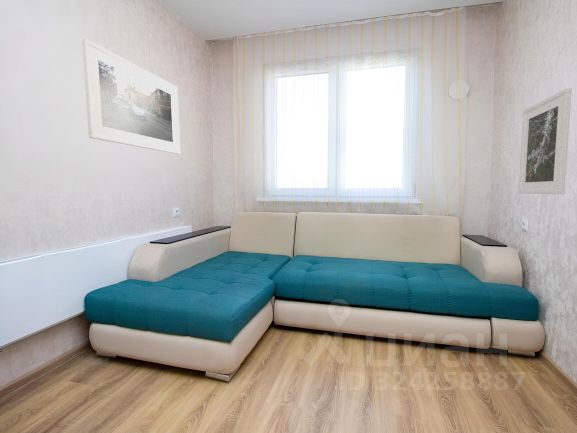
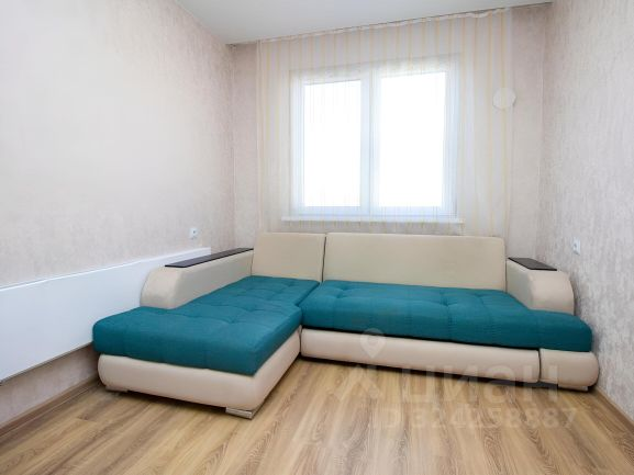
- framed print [81,37,181,155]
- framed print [518,87,573,195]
